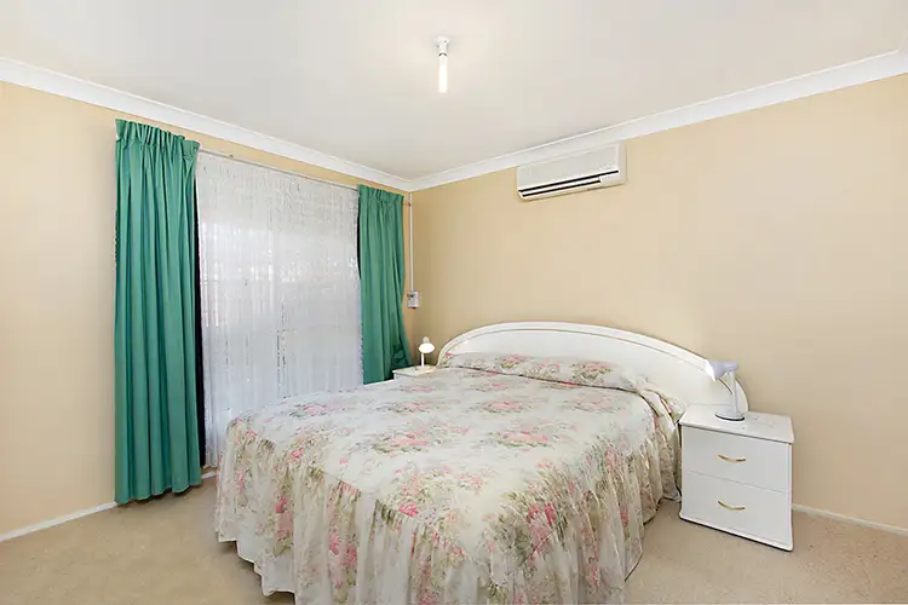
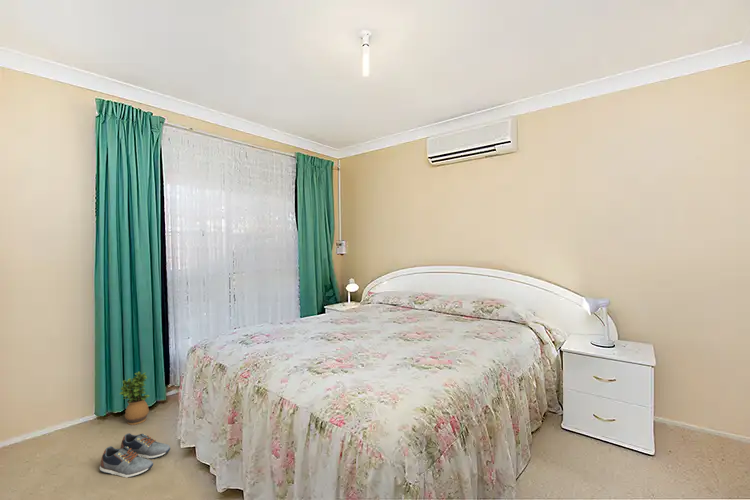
+ shoe [99,432,171,479]
+ potted plant [119,371,150,426]
